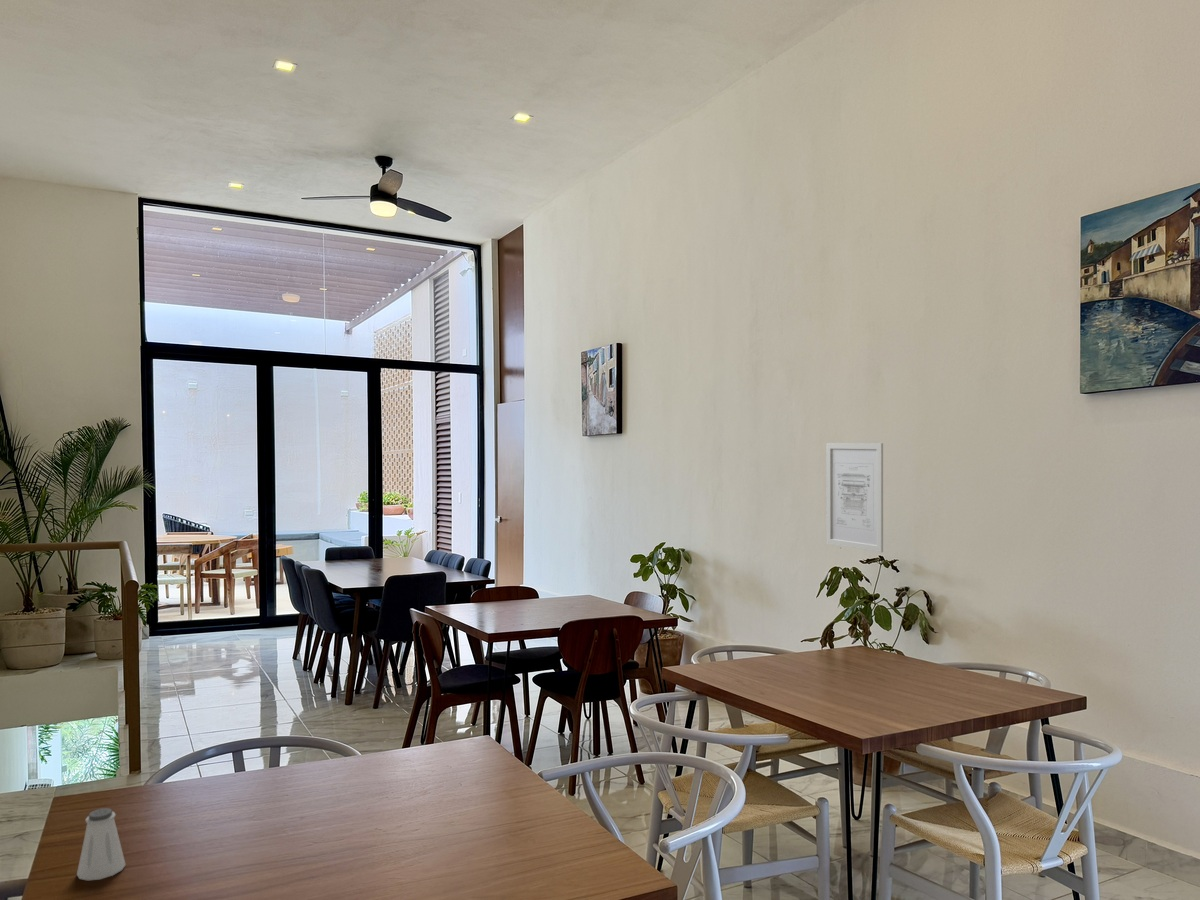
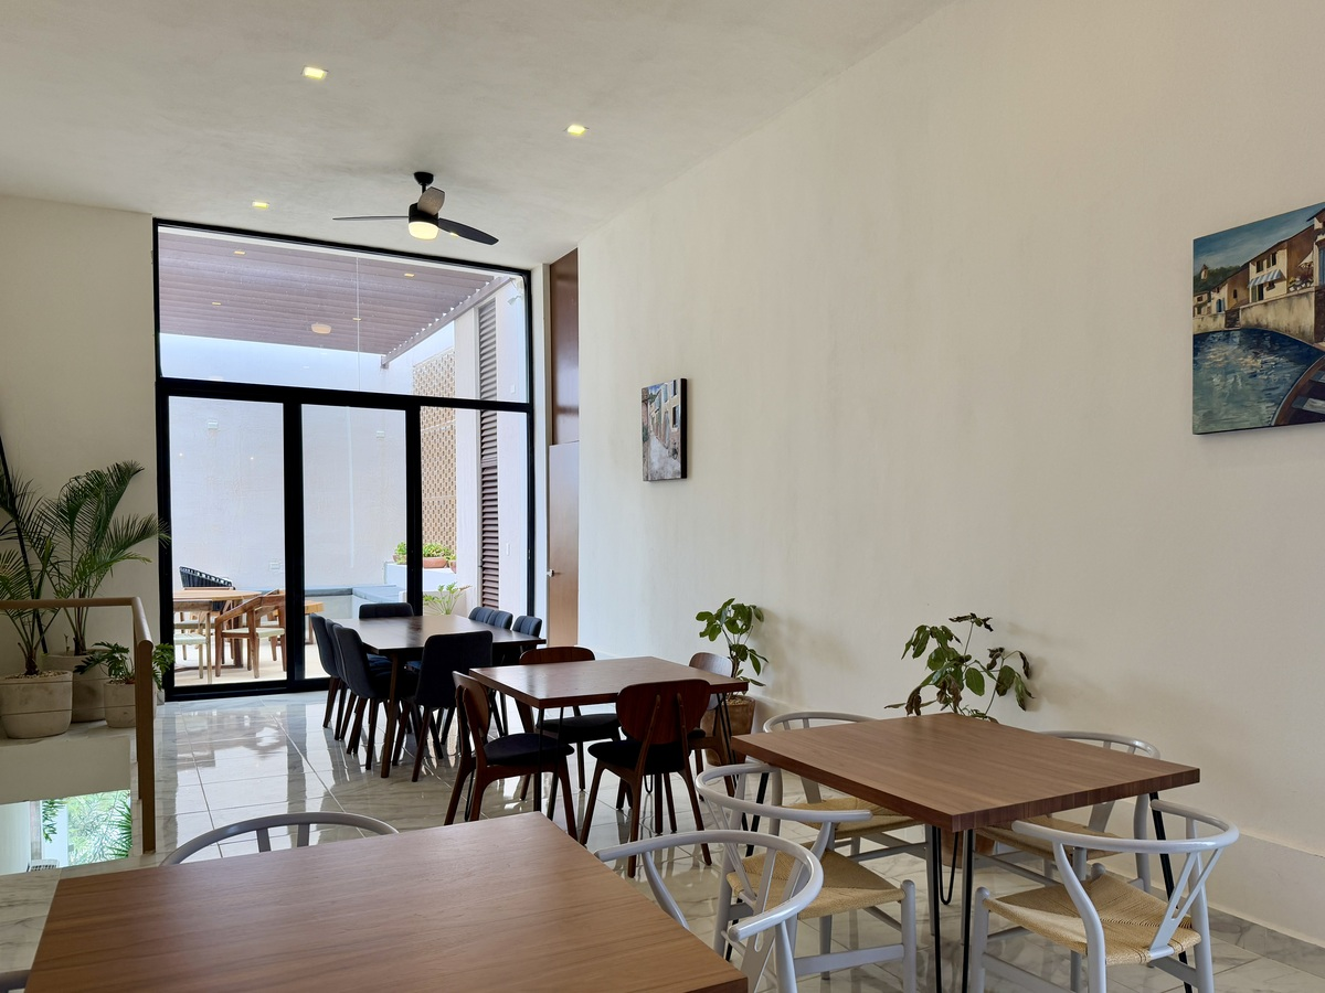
- saltshaker [76,807,127,881]
- wall art [825,442,884,553]
